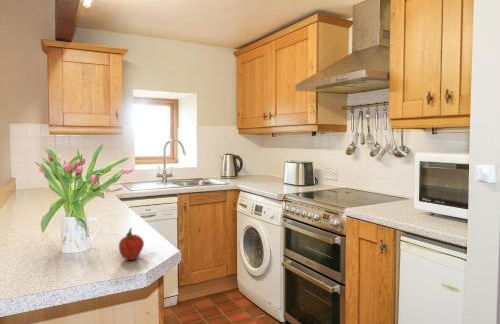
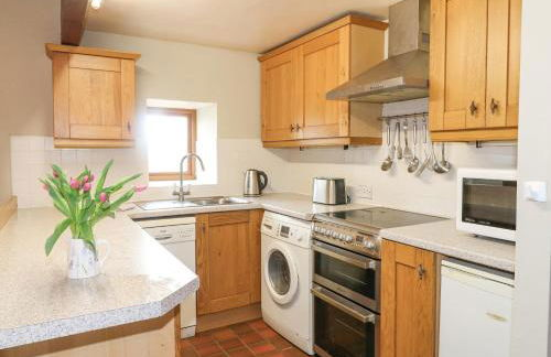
- fruit [118,227,145,261]
